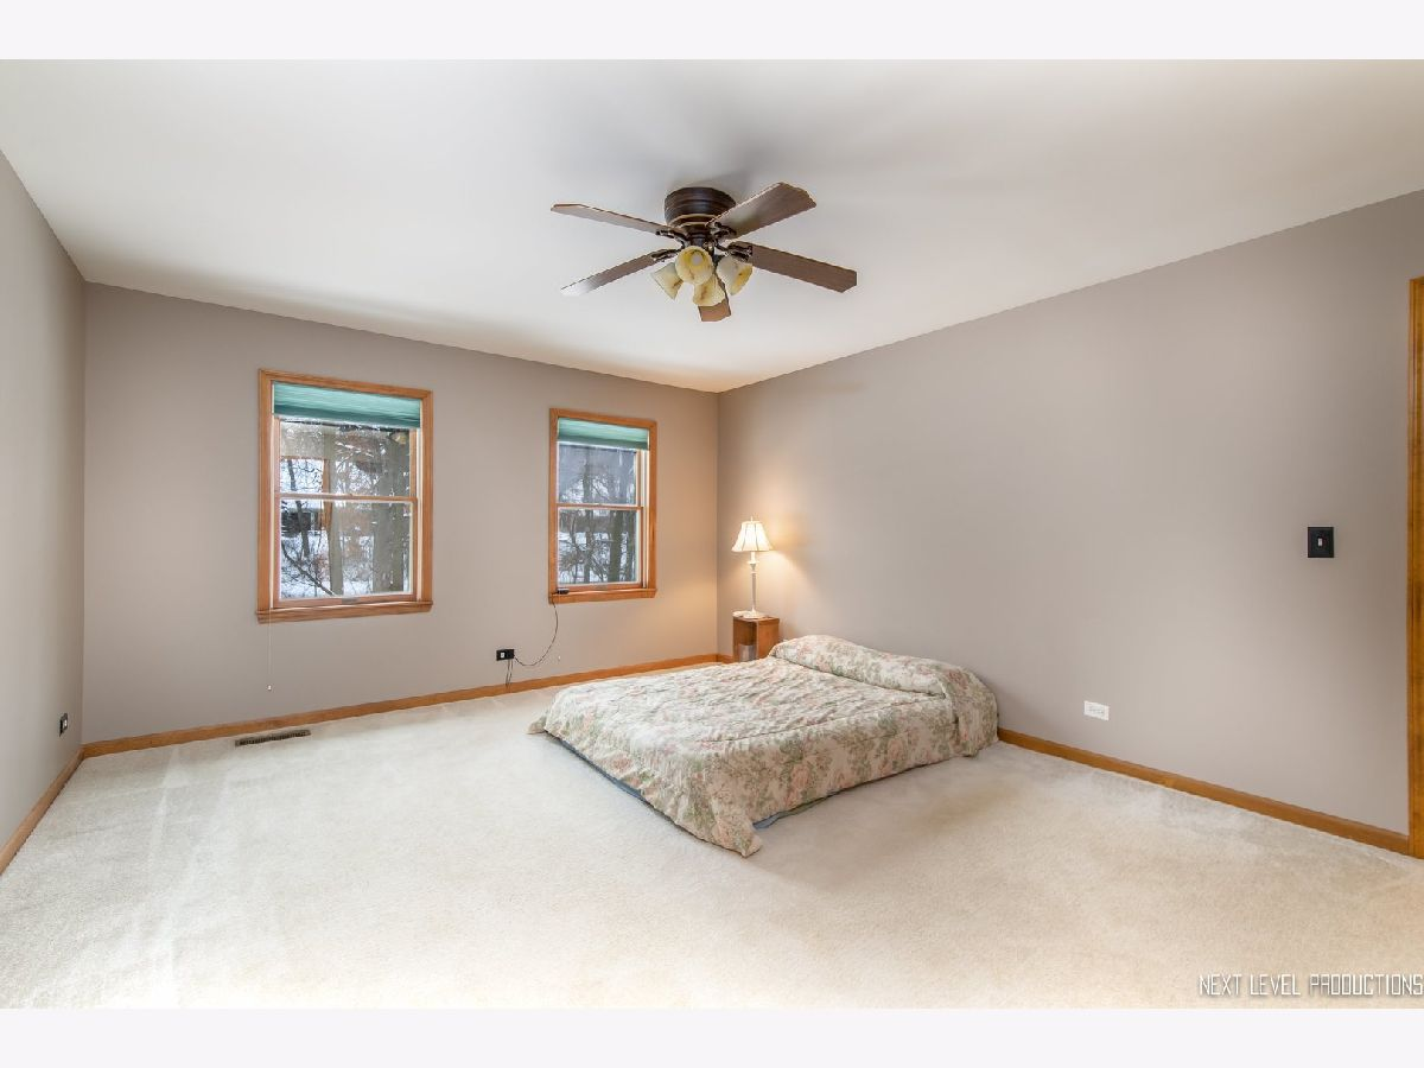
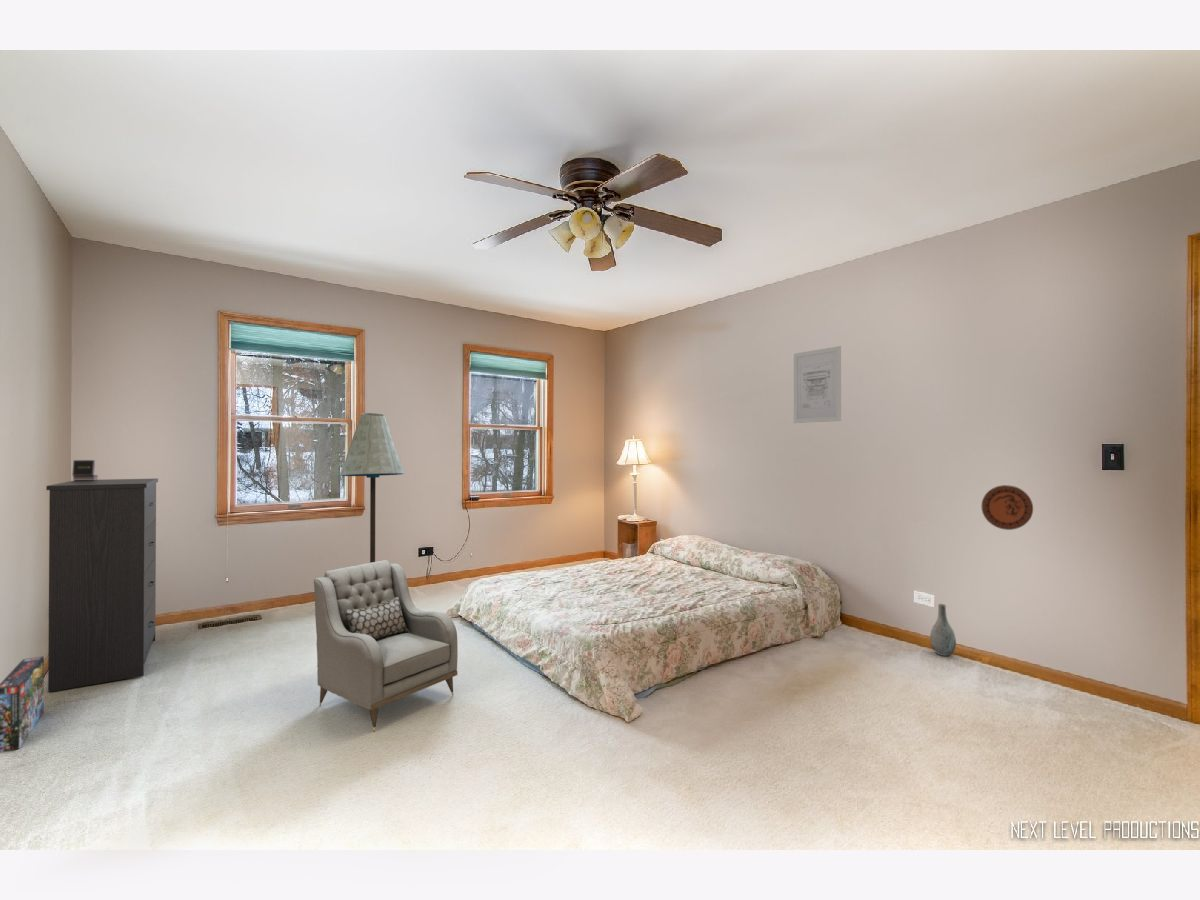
+ wall art [793,345,842,424]
+ armchair [313,559,459,732]
+ floor lamp [340,412,405,563]
+ decorative plate [981,484,1034,531]
+ dresser [45,478,159,693]
+ jewelry box [71,459,99,481]
+ box [0,656,45,754]
+ vase [929,603,957,657]
